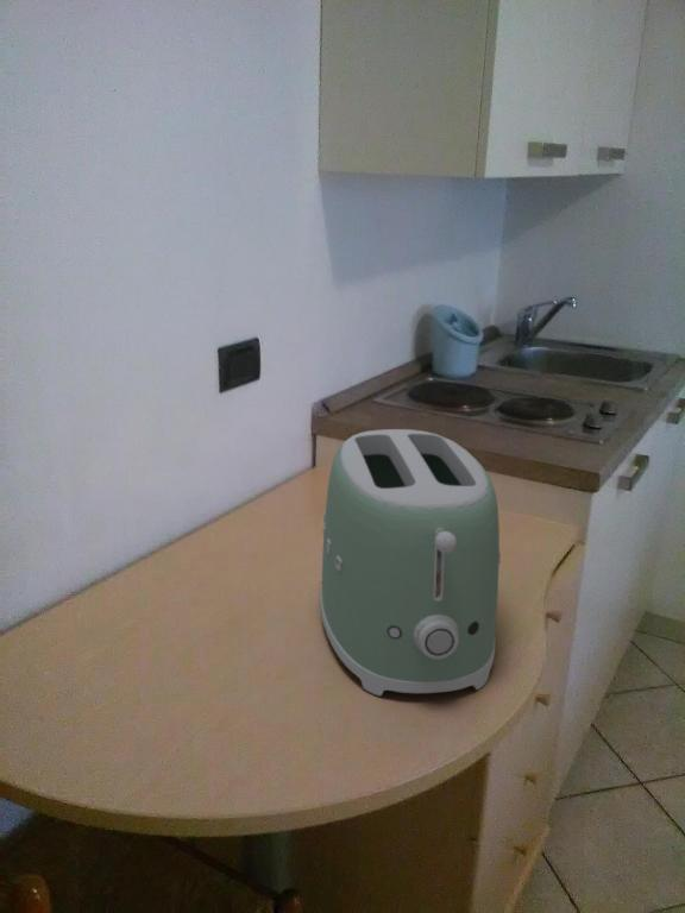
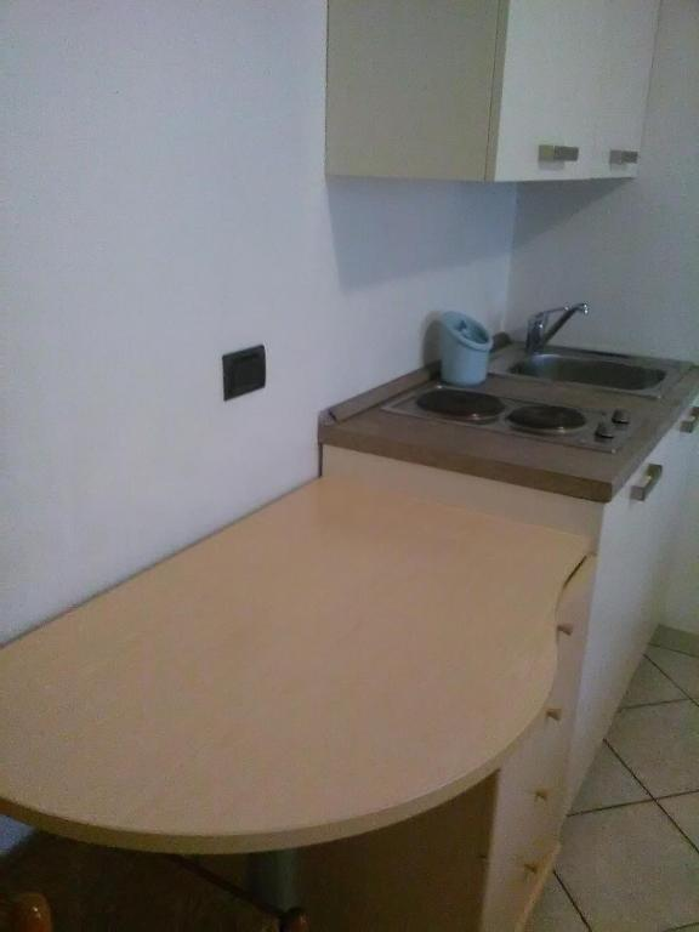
- toaster [320,428,502,697]
